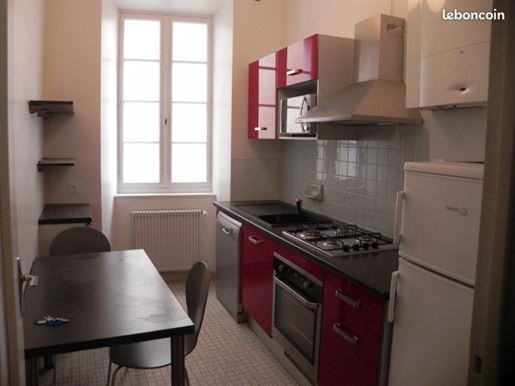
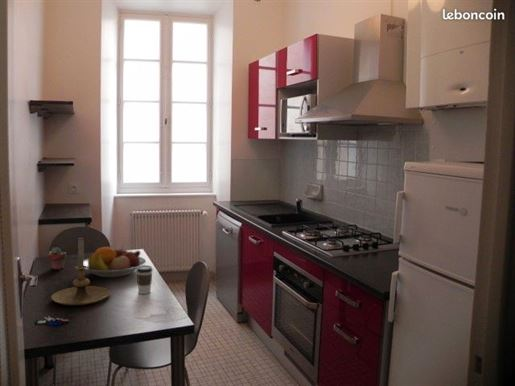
+ candle holder [51,237,111,306]
+ fruit bowl [84,245,148,278]
+ coffee cup [135,264,154,295]
+ potted succulent [47,246,67,271]
